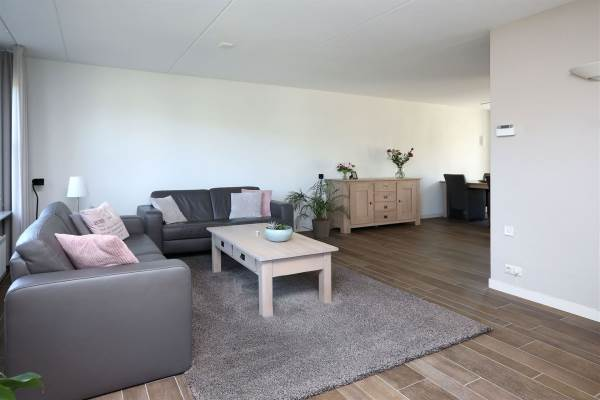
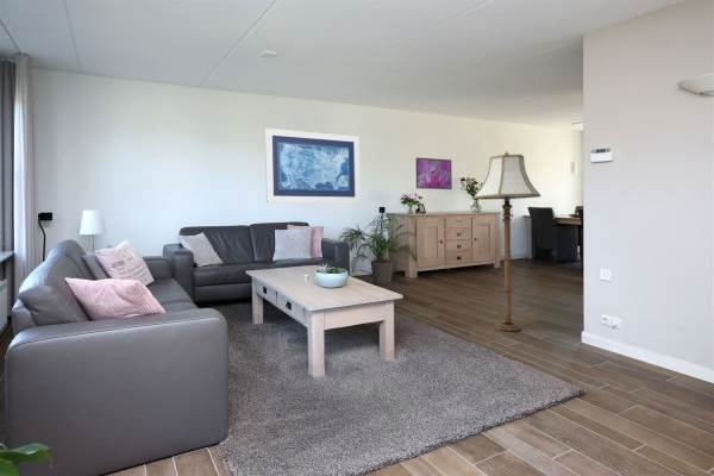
+ floor lamp [472,150,541,332]
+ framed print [415,156,453,190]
+ wall art [263,127,362,203]
